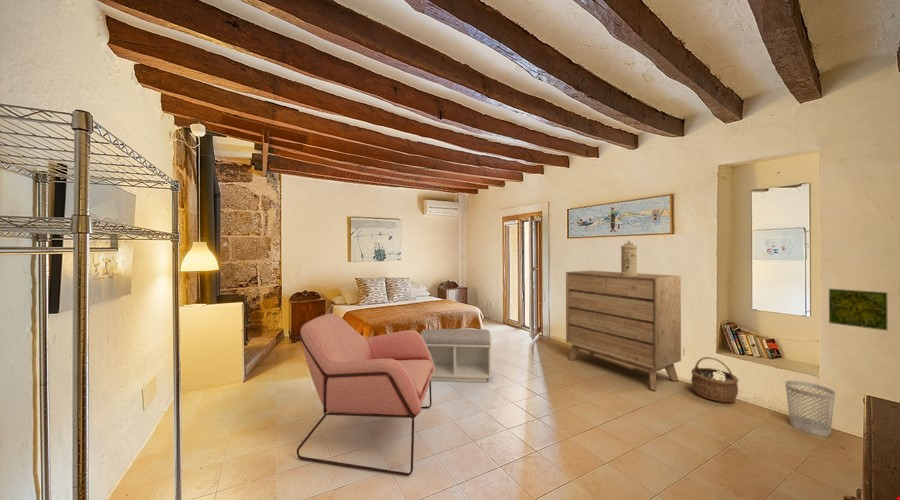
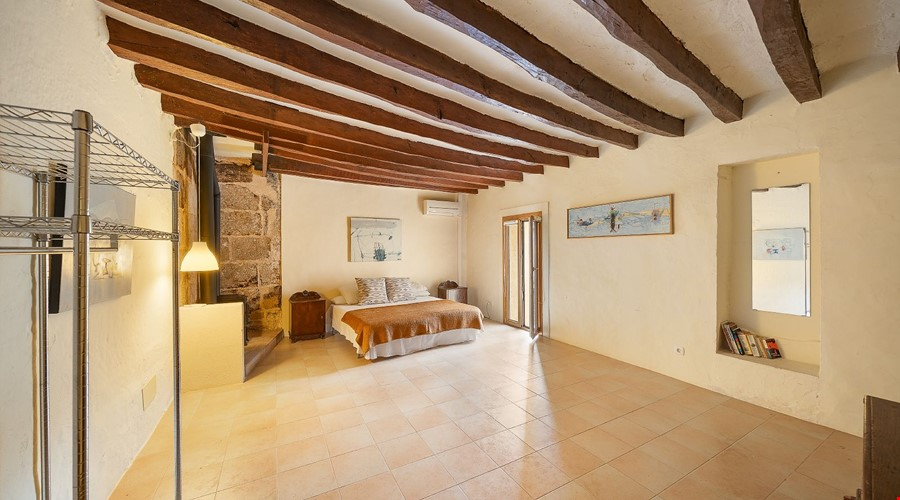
- wastebasket [784,380,836,437]
- wicker basket [690,356,739,404]
- water filter [620,240,638,276]
- dresser [565,270,682,391]
- armchair [296,312,435,477]
- decorative tile [828,287,889,332]
- bench [420,328,493,383]
